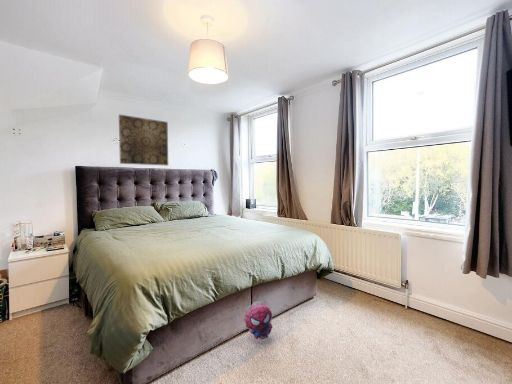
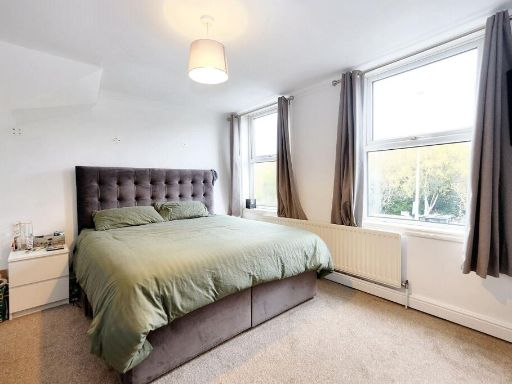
- wall art [118,113,169,167]
- plush toy [243,300,274,340]
